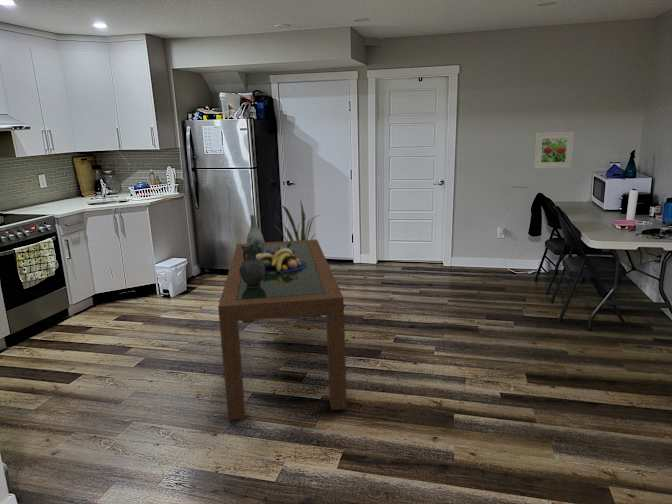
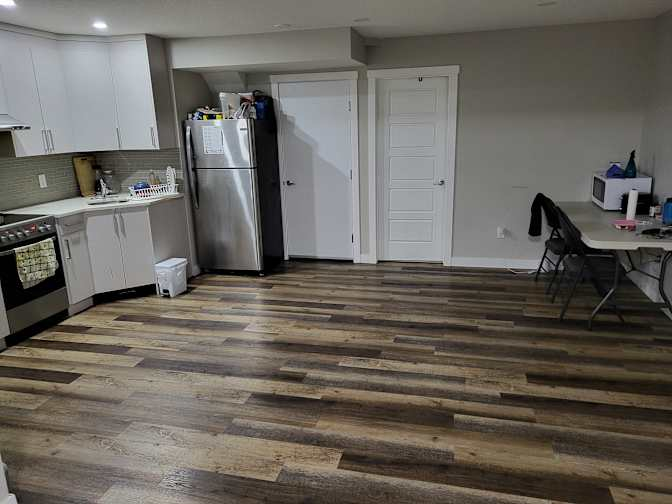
- pitcher [239,244,265,287]
- fruit bowl [256,246,306,274]
- house plant [273,199,321,241]
- dining table [217,238,348,421]
- vase [246,214,266,255]
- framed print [533,131,575,170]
